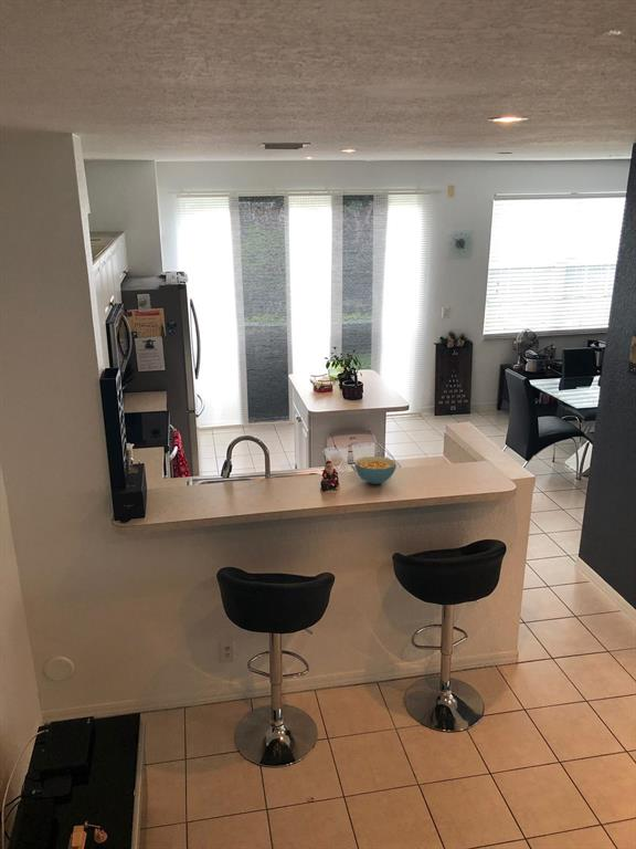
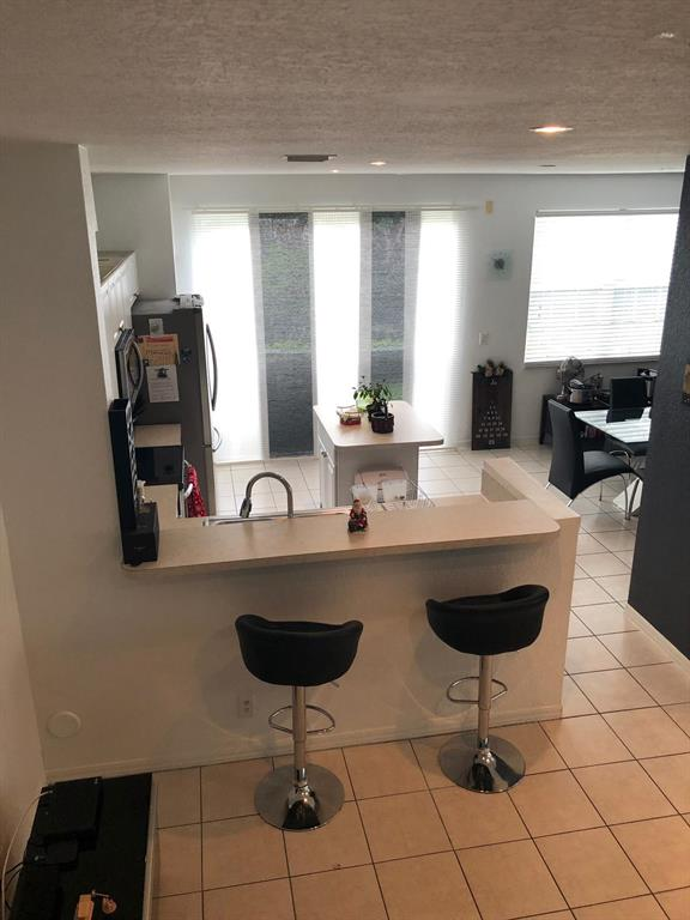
- cereal bowl [353,455,398,485]
